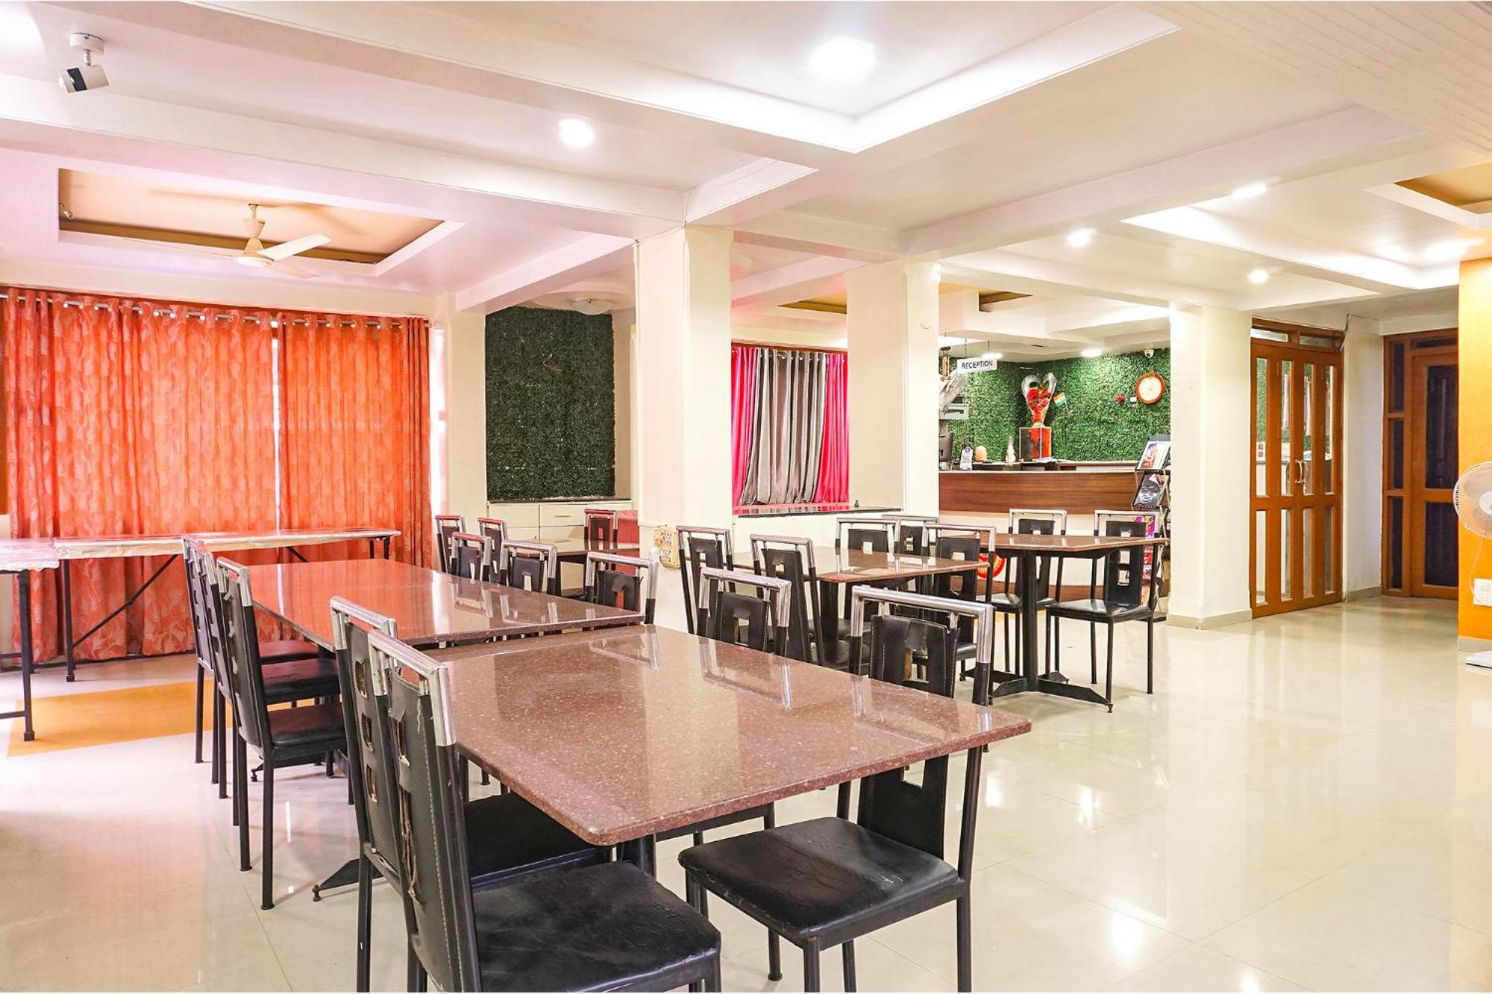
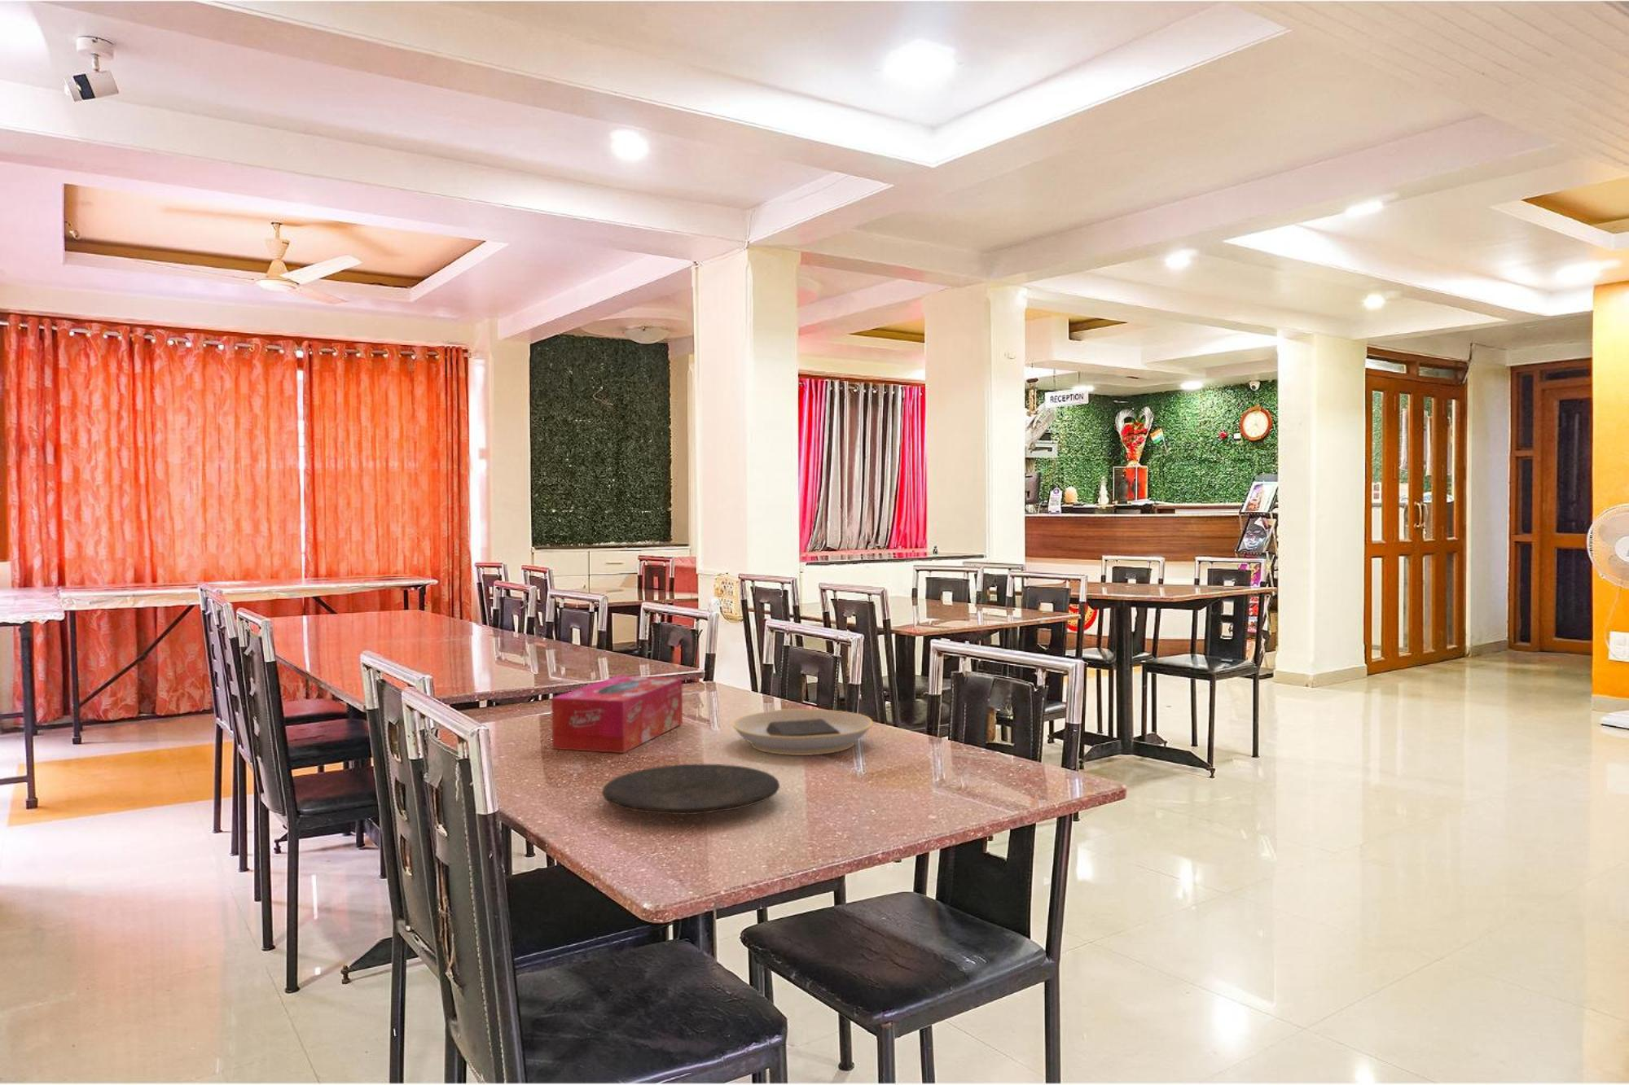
+ tissue box [551,674,683,753]
+ plate [732,708,873,756]
+ plate [601,763,780,816]
